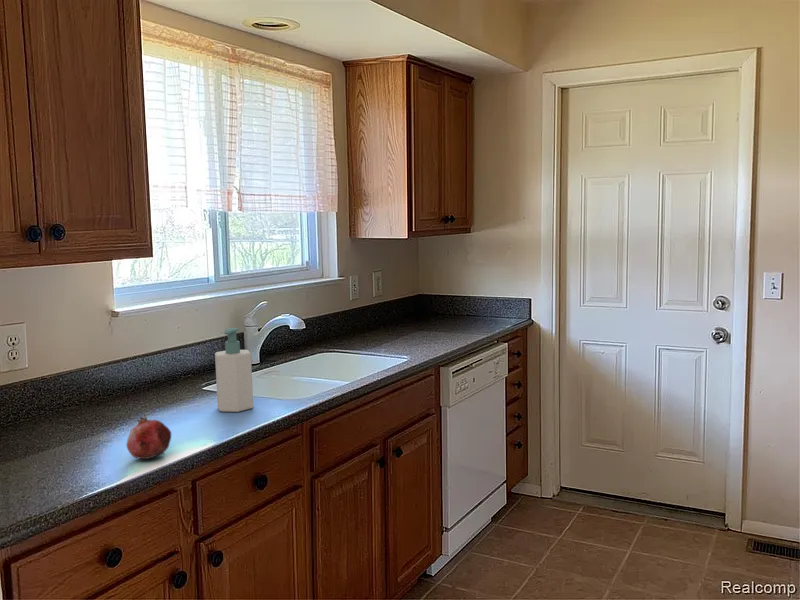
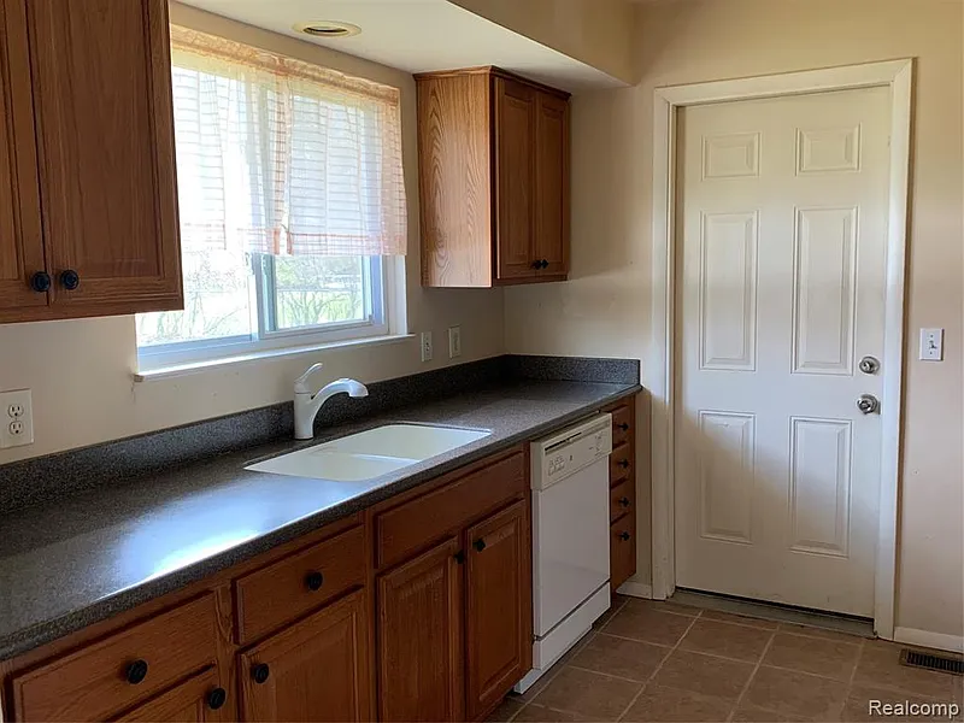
- fruit [125,412,172,460]
- soap bottle [214,327,254,413]
